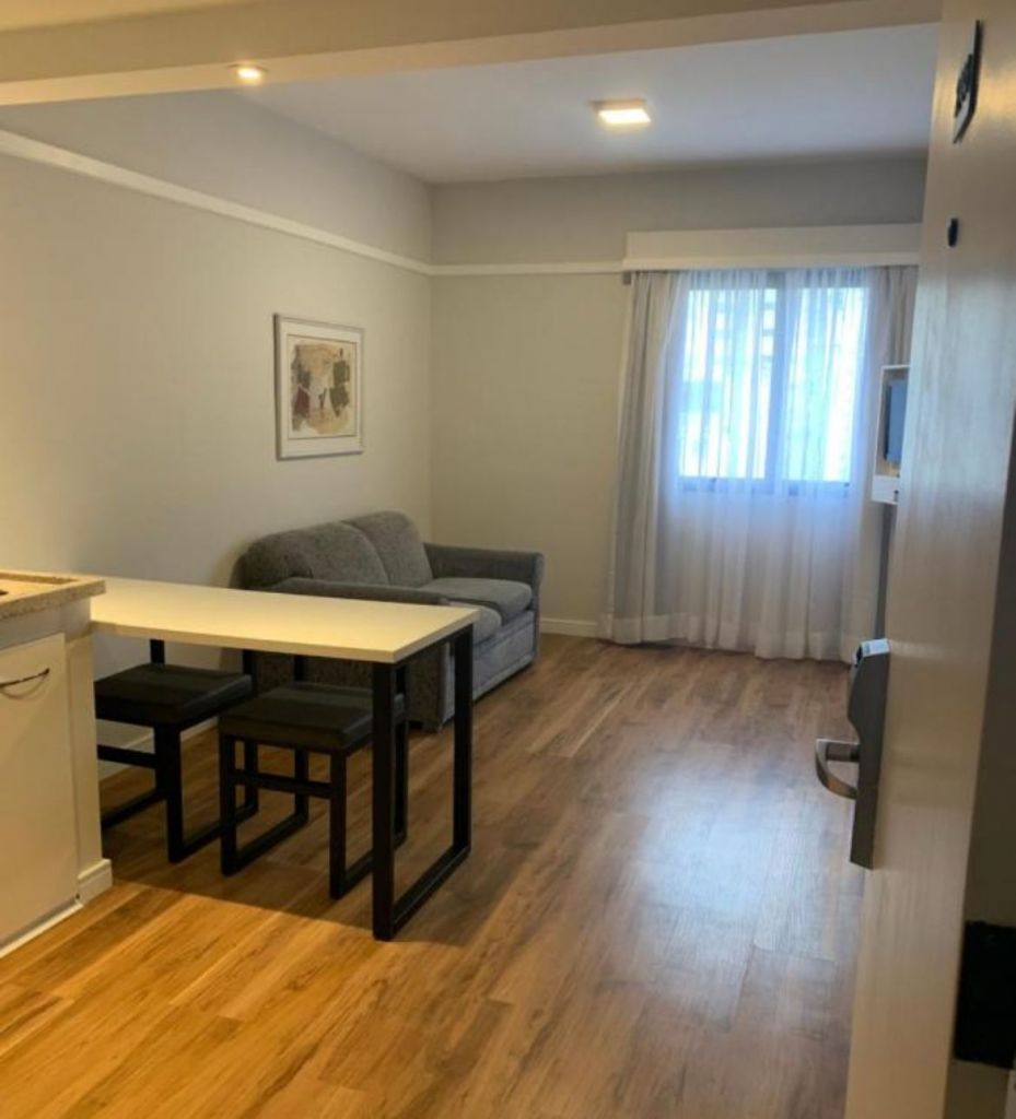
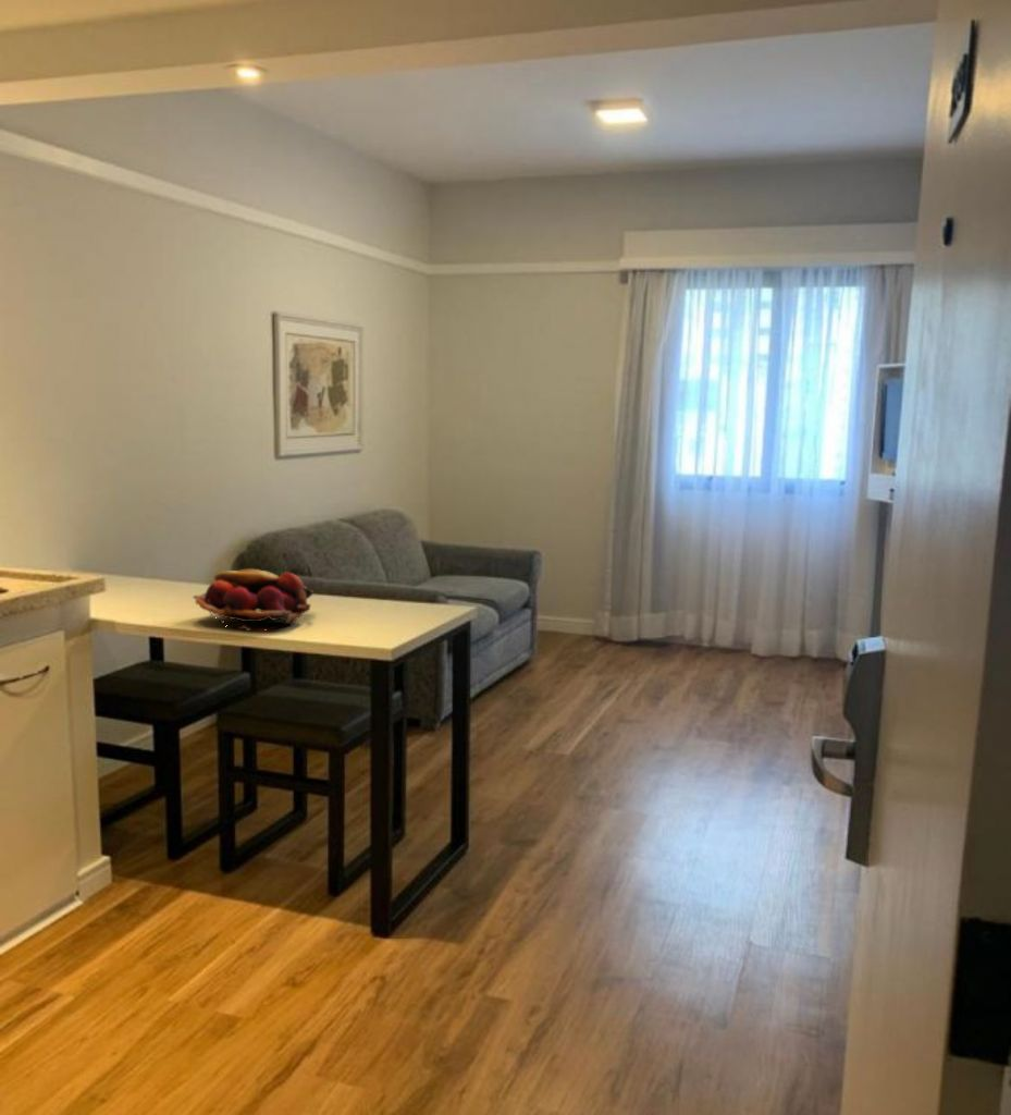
+ fruit basket [192,568,315,633]
